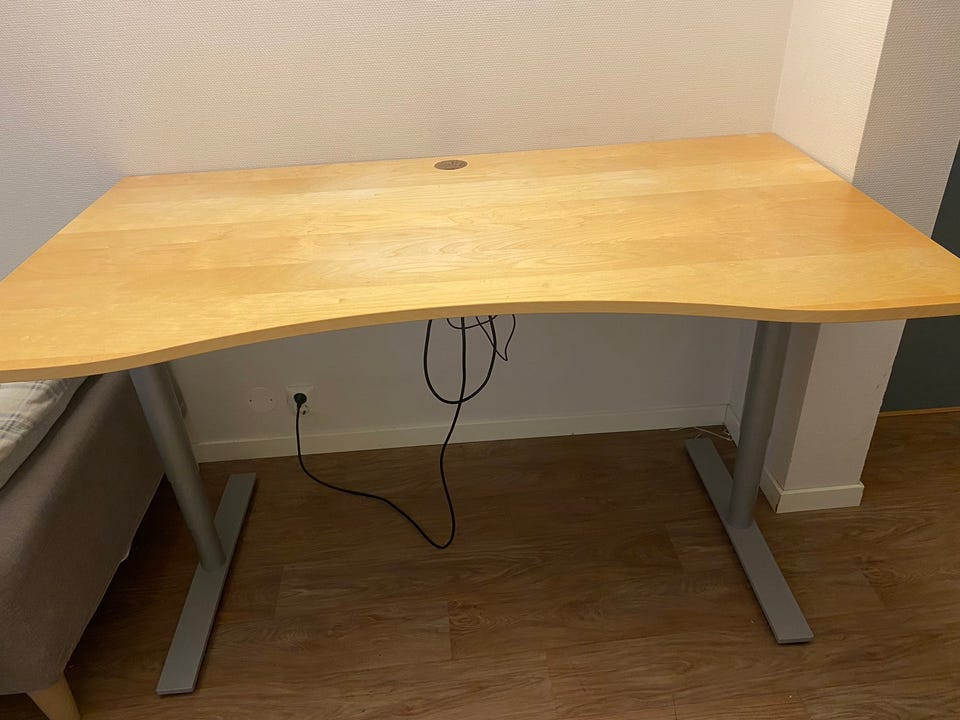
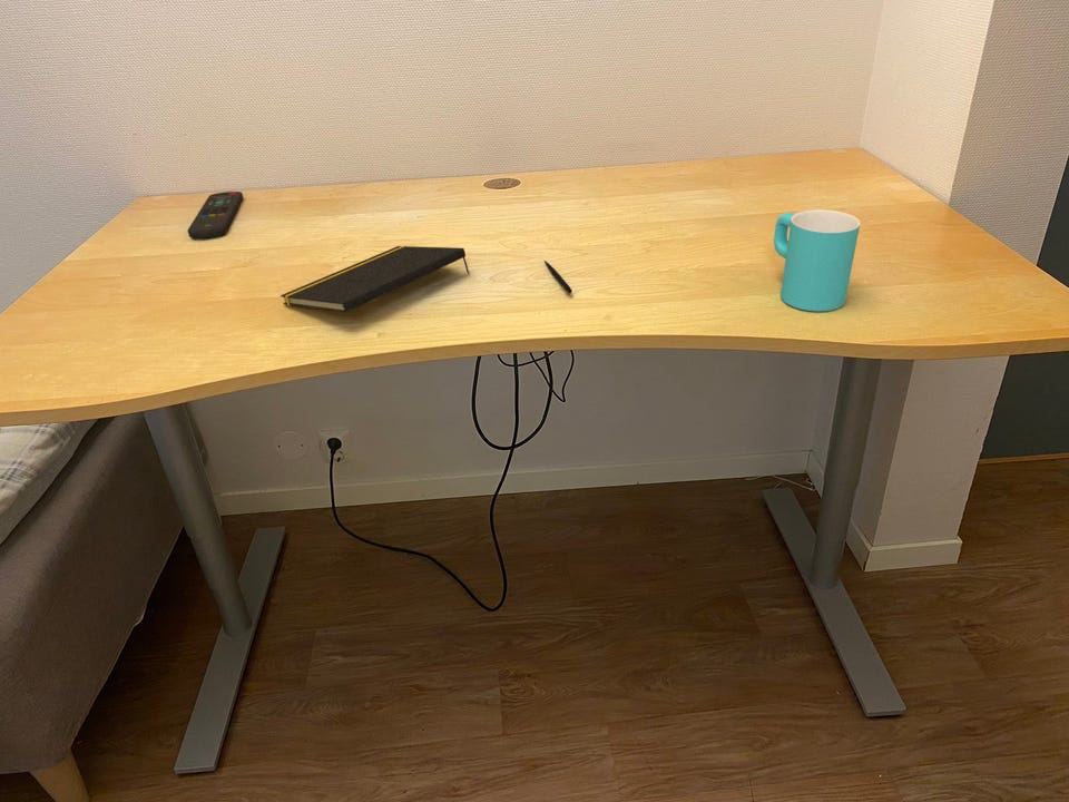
+ remote control [186,190,245,239]
+ notepad [279,245,471,313]
+ pen [543,260,573,294]
+ cup [773,208,861,312]
